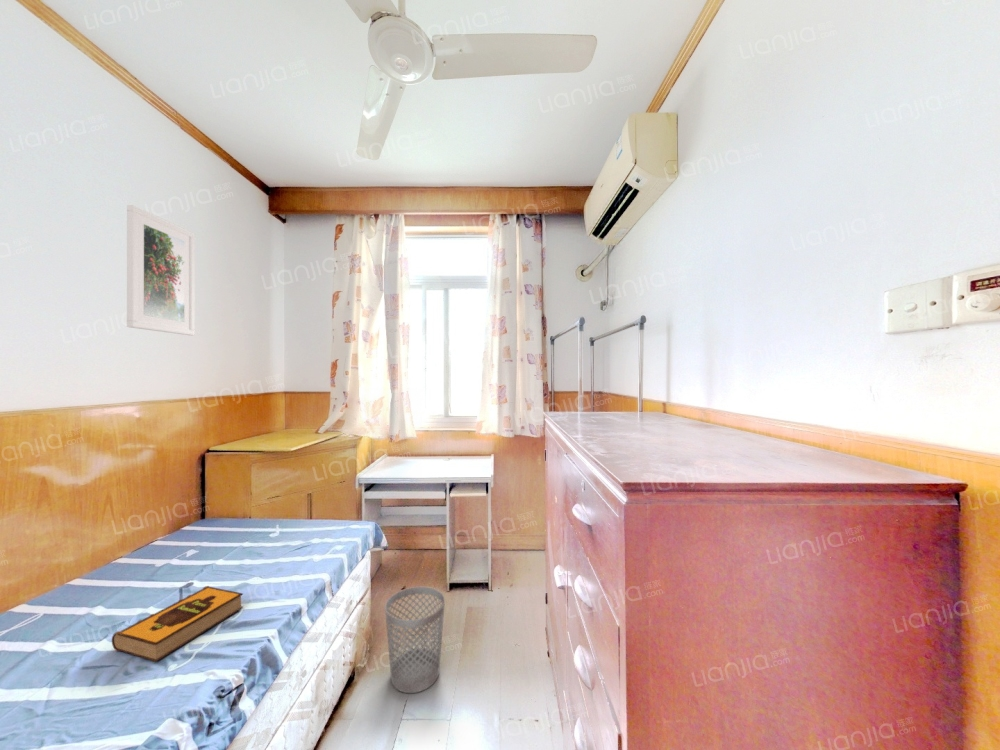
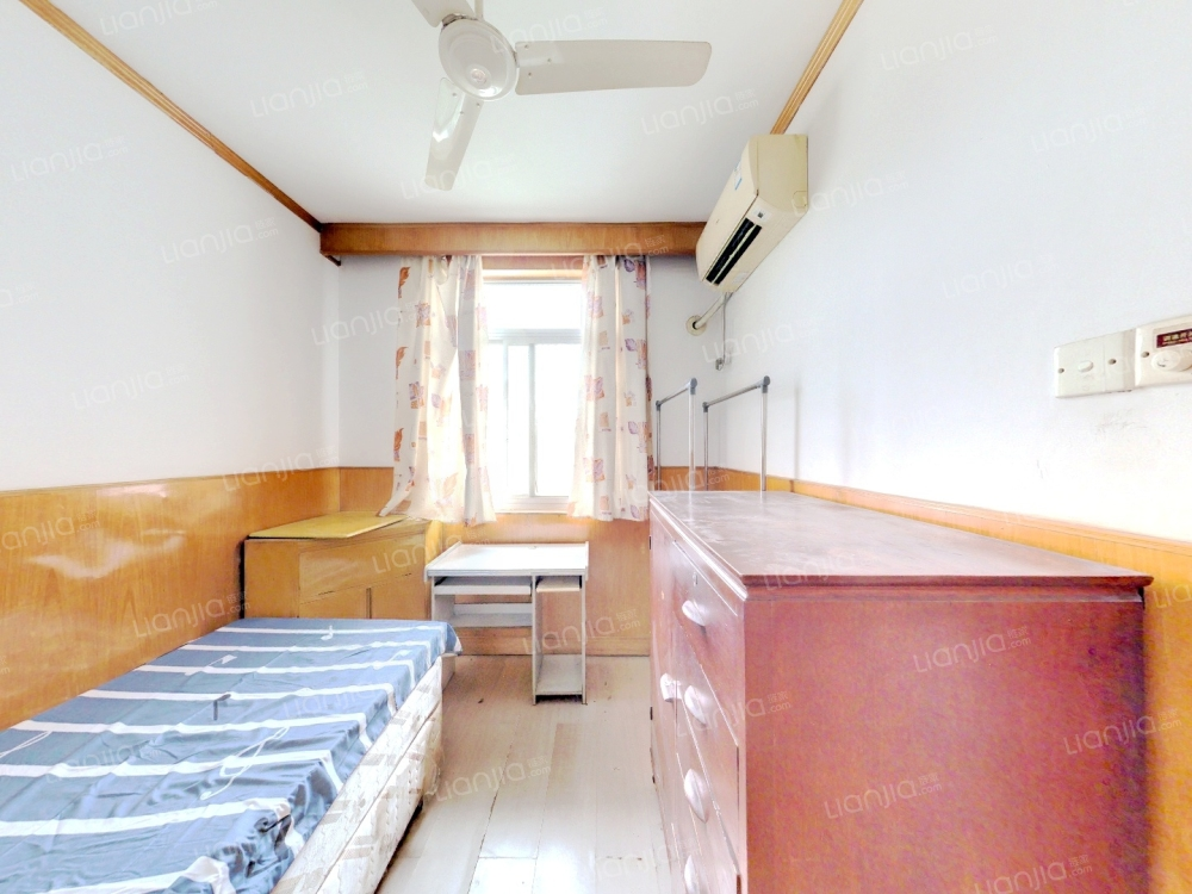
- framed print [126,204,196,336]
- hardback book [111,585,244,663]
- wastebasket [384,586,446,694]
